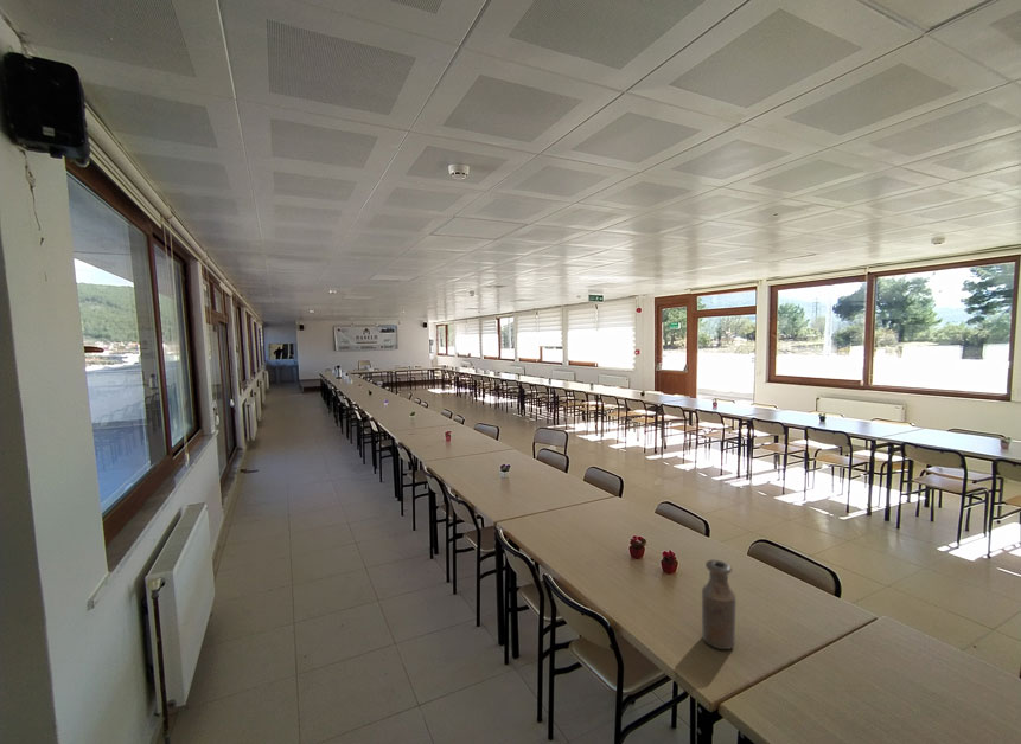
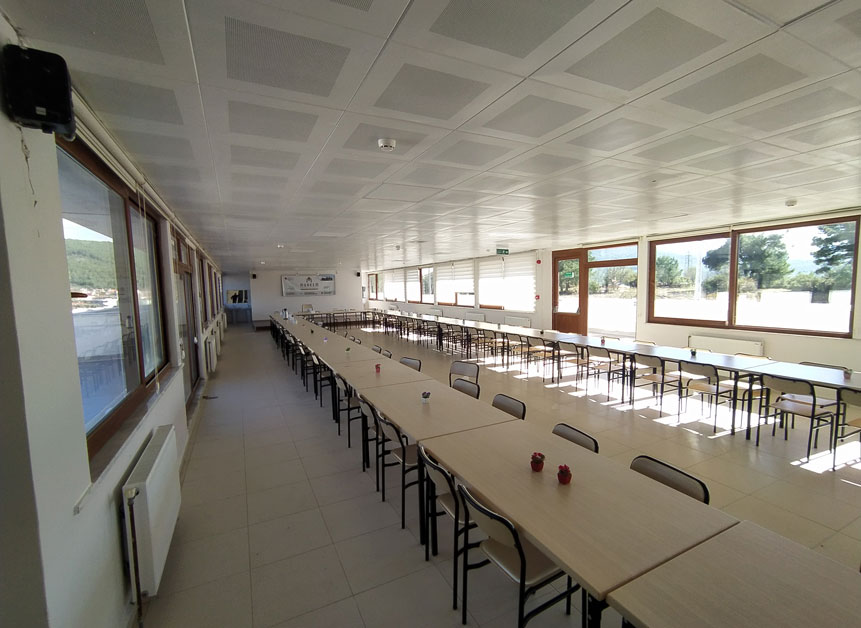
- bottle [701,559,738,650]
